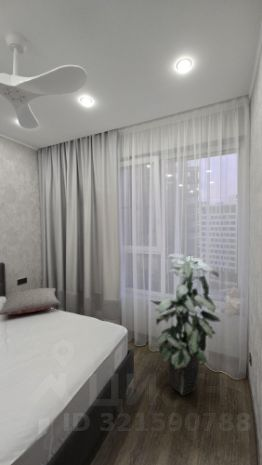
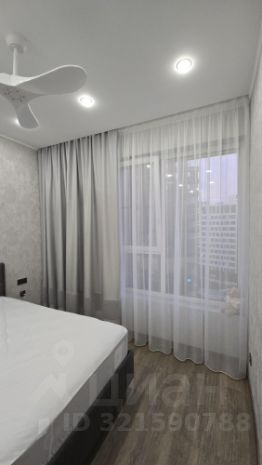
- pillow [0,287,62,316]
- indoor plant [150,253,222,397]
